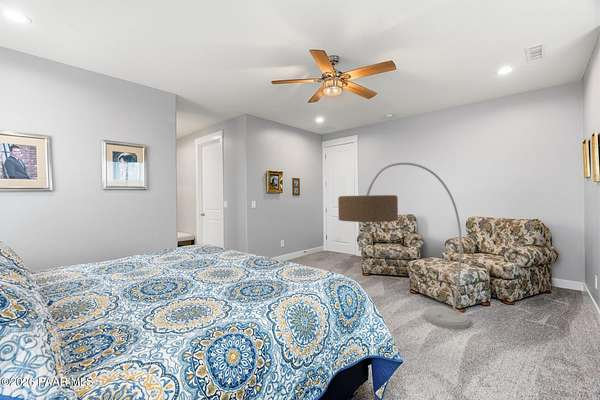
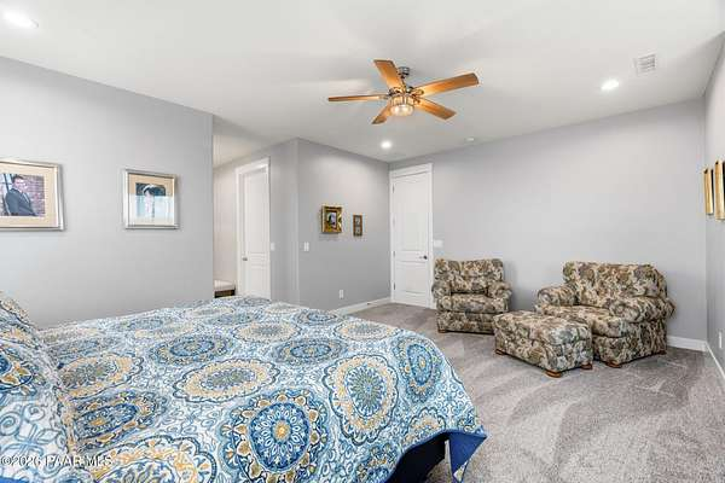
- floor lamp [337,161,471,330]
